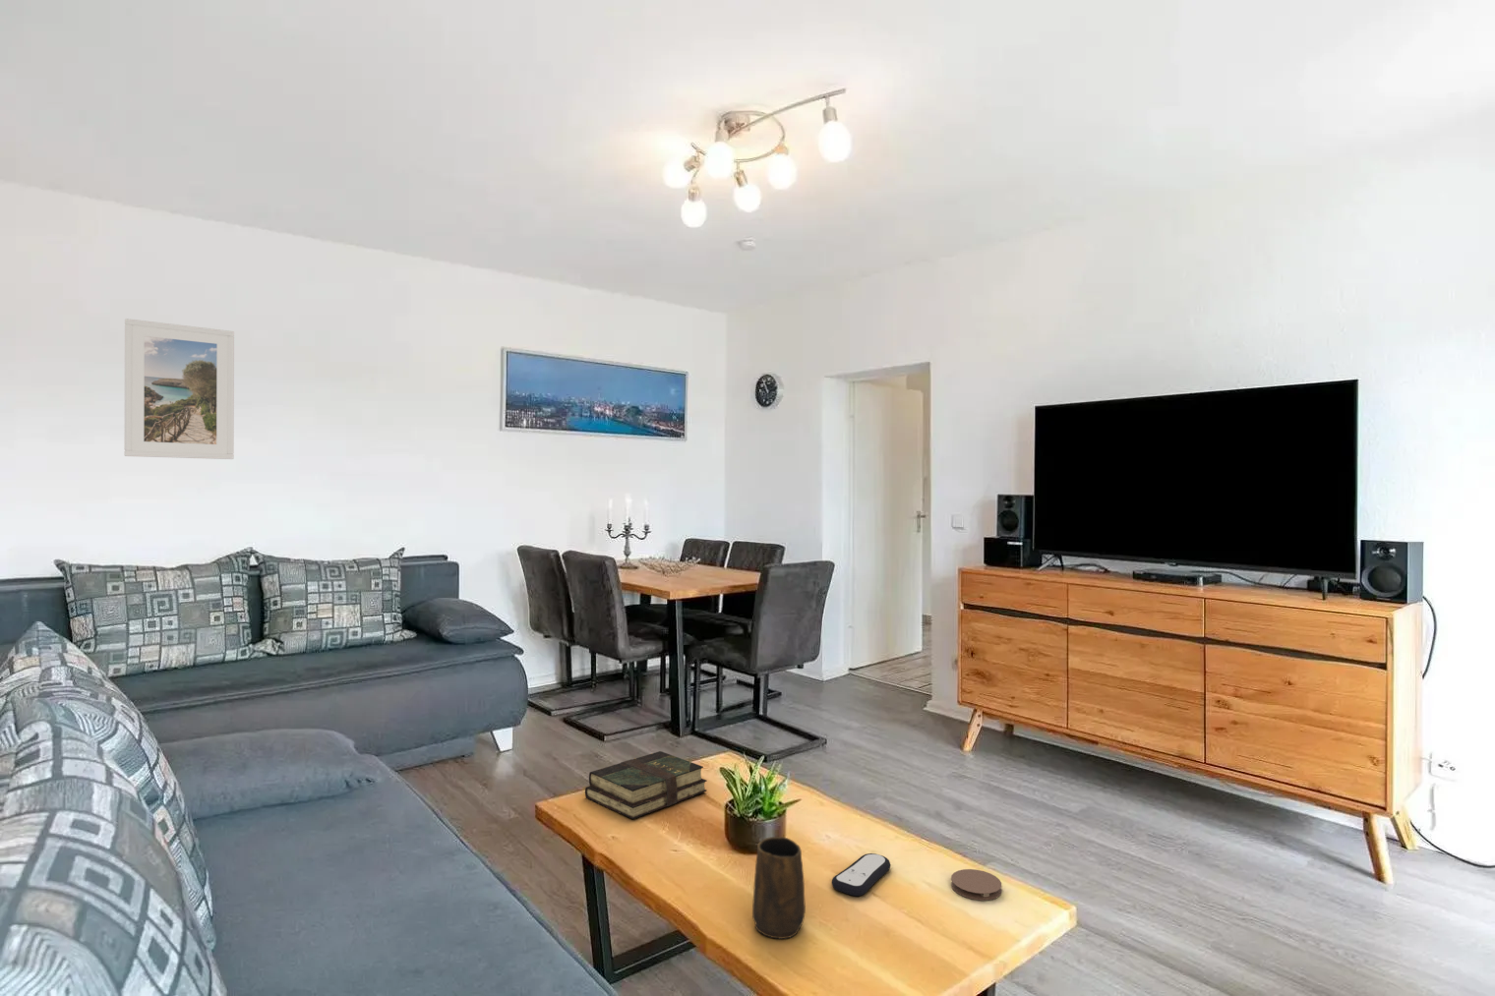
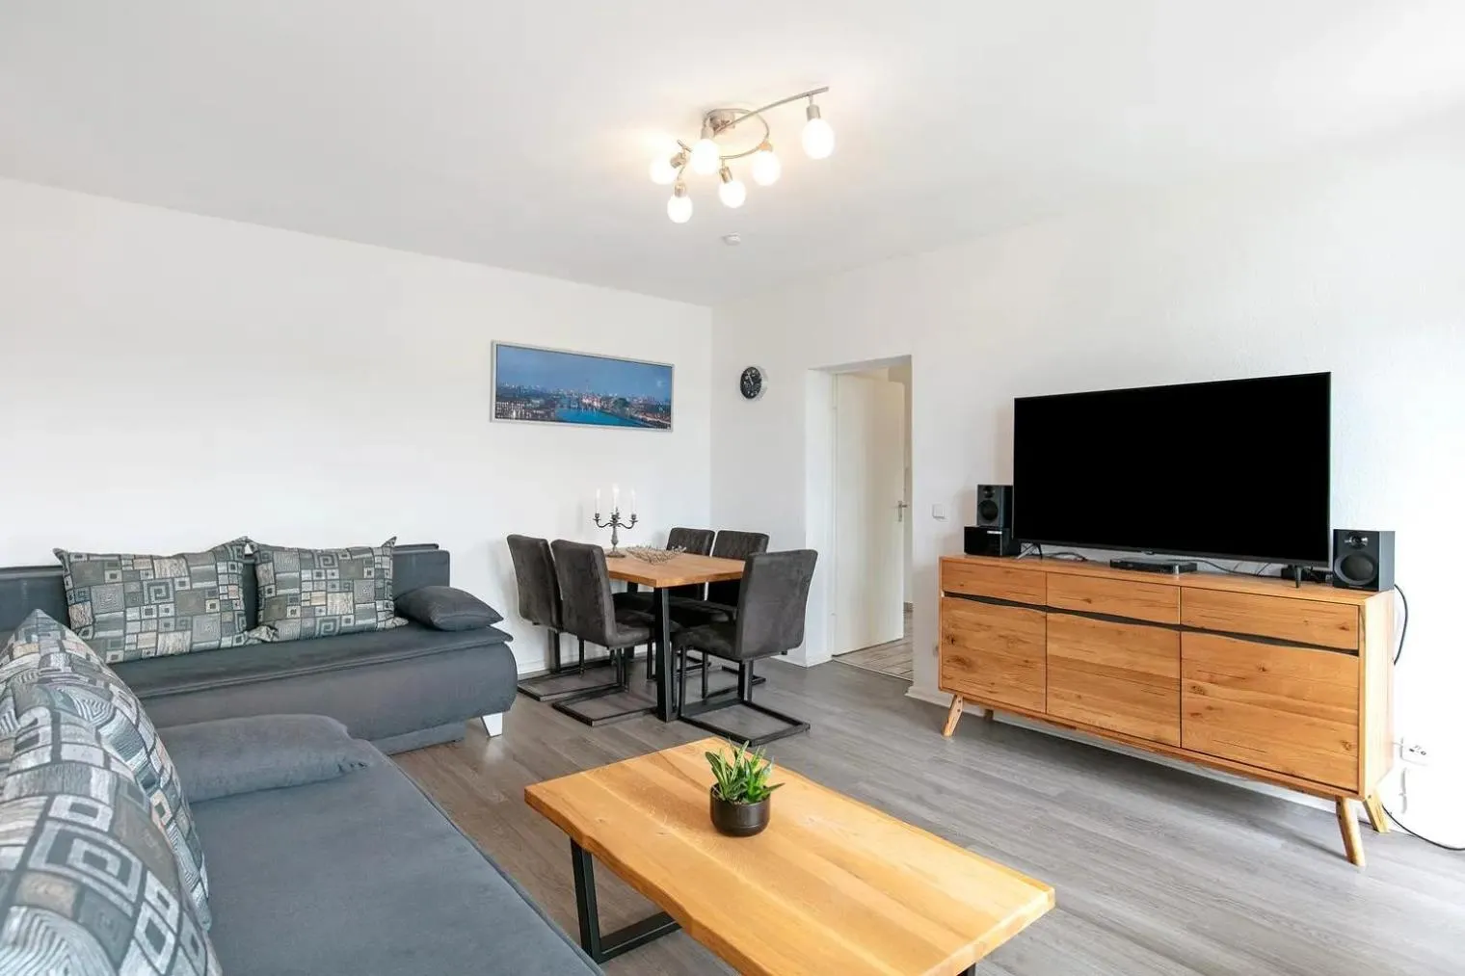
- mug [751,836,807,940]
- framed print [123,318,235,460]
- coaster [950,868,1003,902]
- remote control [830,853,891,897]
- book [585,750,708,820]
